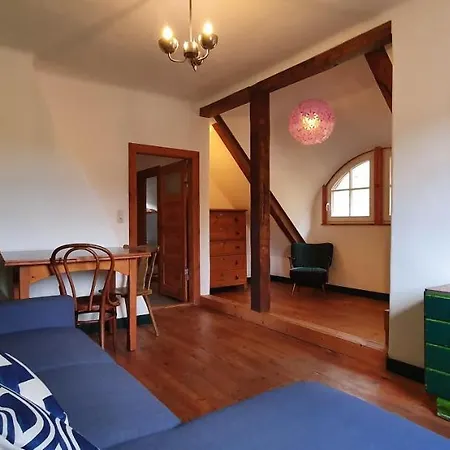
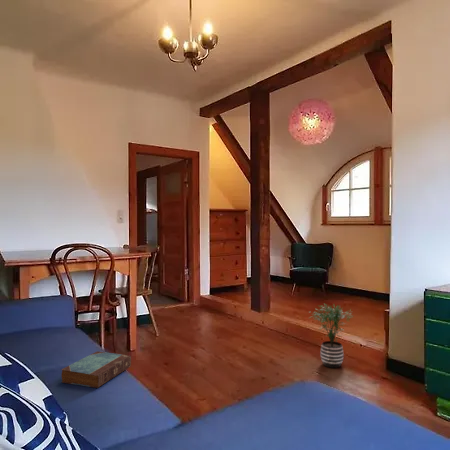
+ book [60,350,132,389]
+ potted plant [307,303,354,369]
